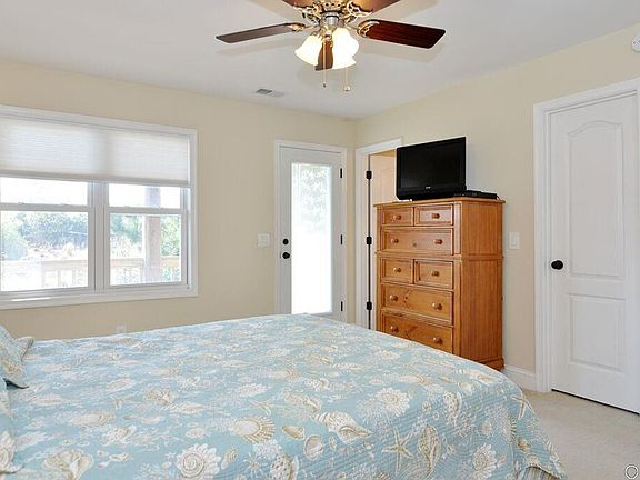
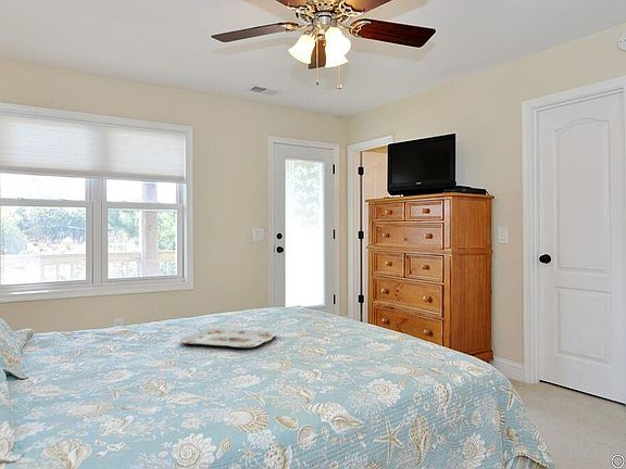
+ serving tray [179,327,278,348]
